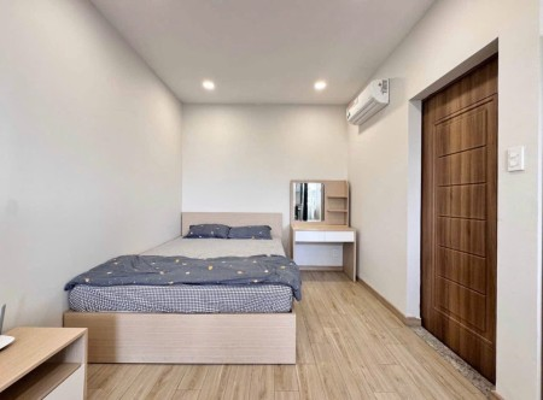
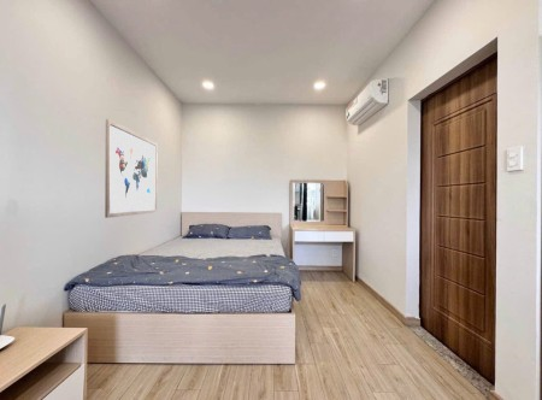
+ wall art [104,118,159,219]
